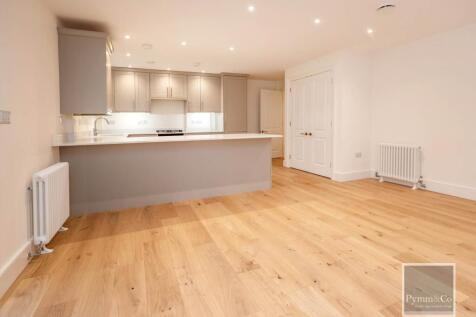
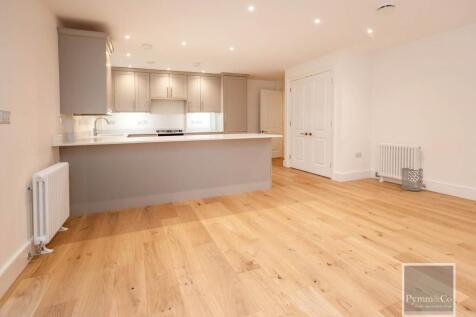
+ waste bin [401,167,424,192]
